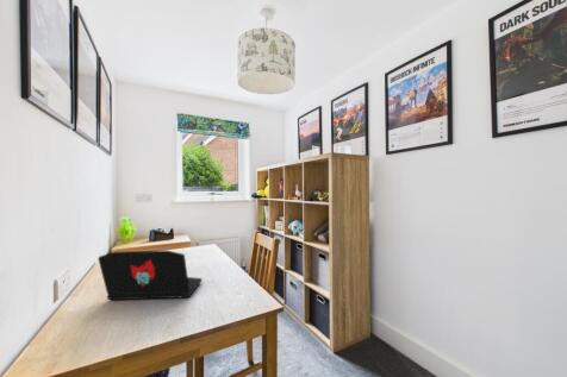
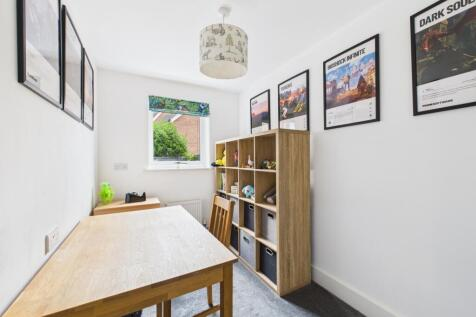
- laptop [96,250,202,301]
